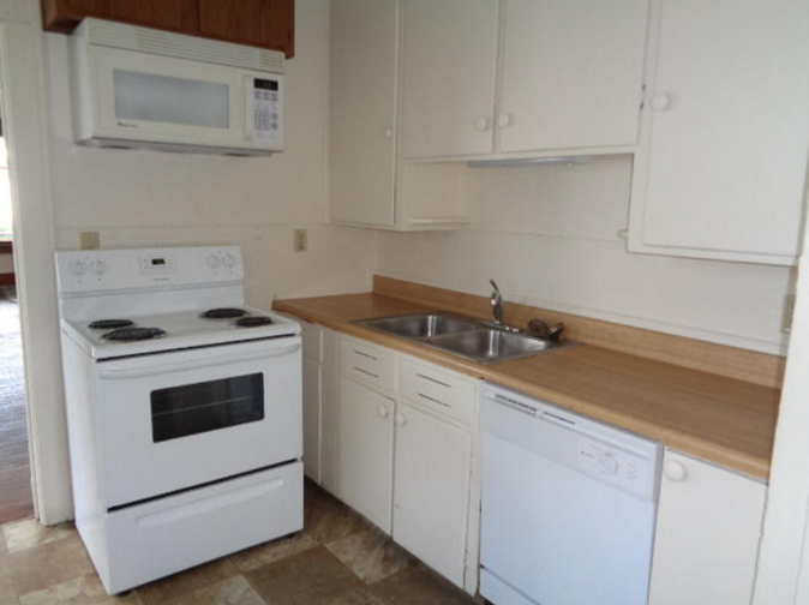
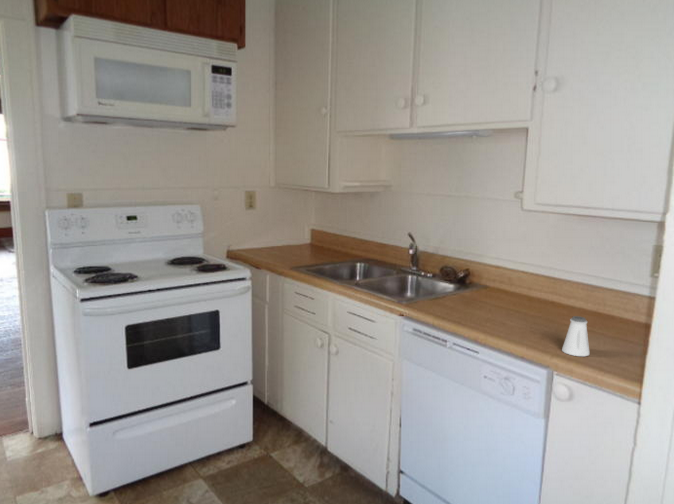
+ saltshaker [561,315,590,357]
